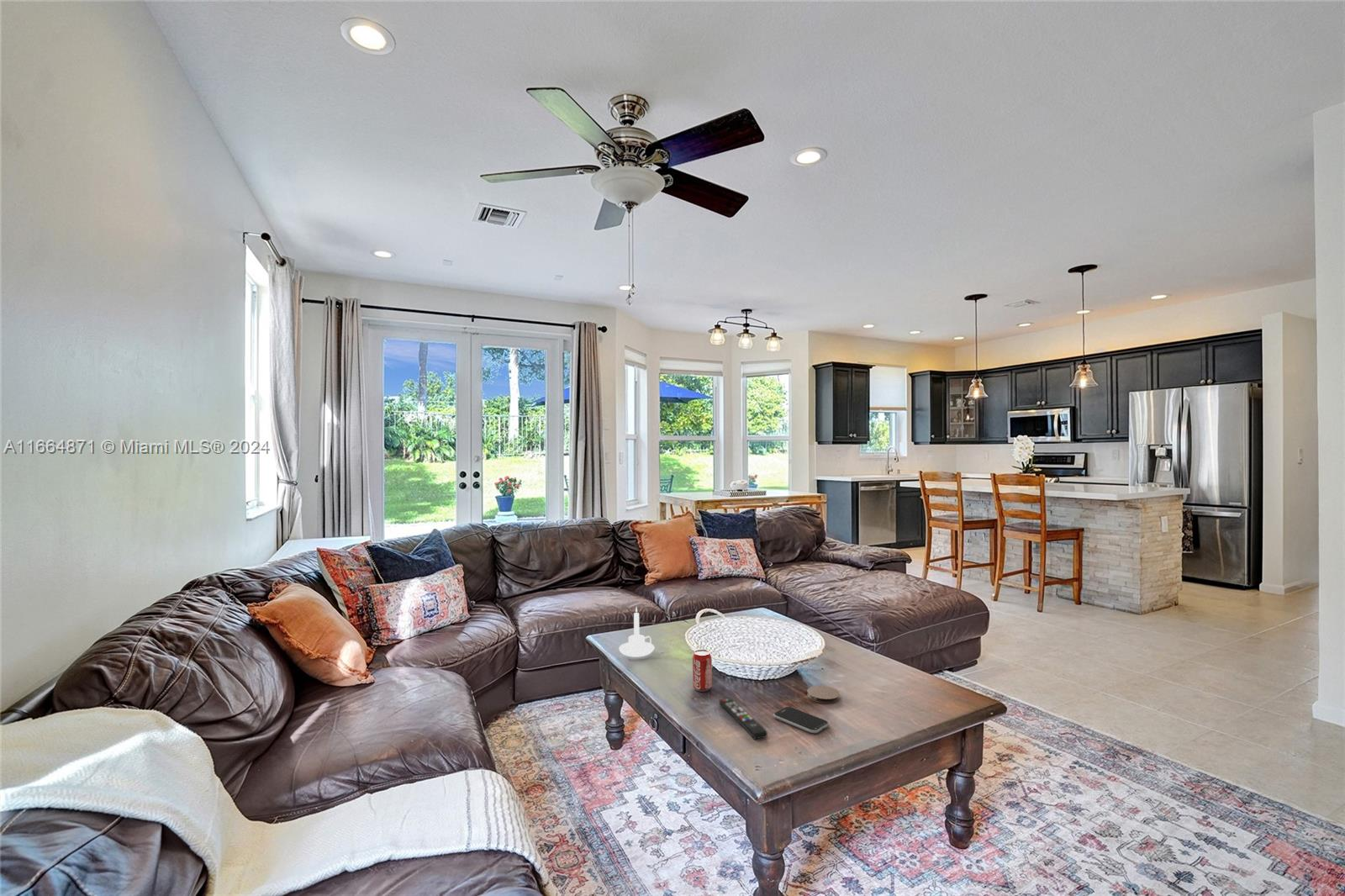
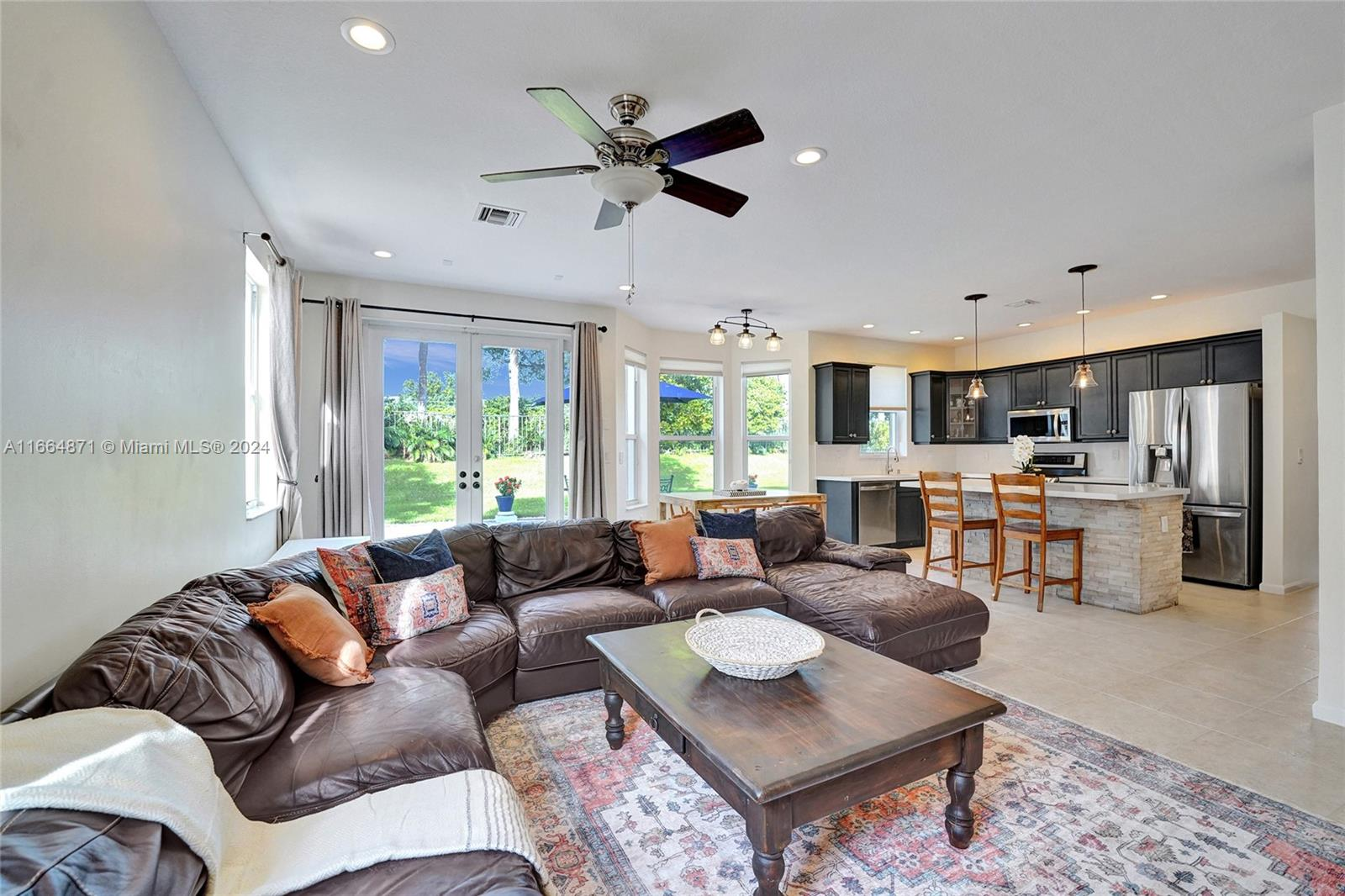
- coaster [806,685,841,704]
- remote control [718,697,768,741]
- beverage can [692,649,713,693]
- smartphone [773,706,830,734]
- candle holder [618,607,655,657]
